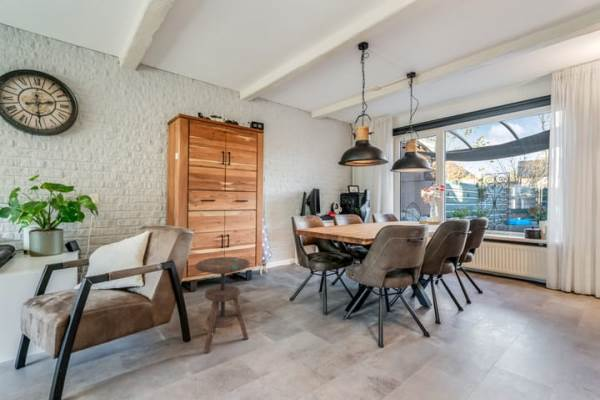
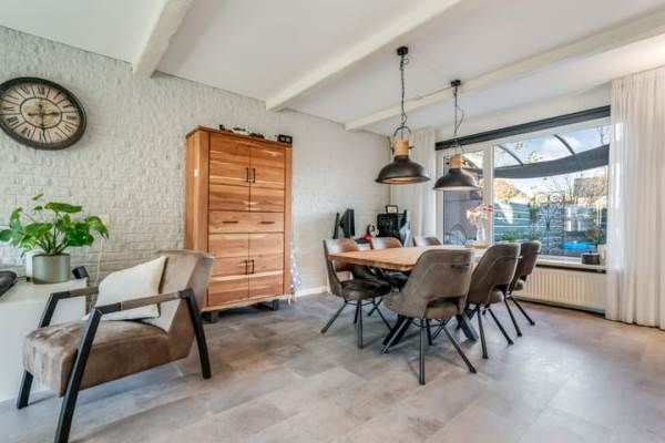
- side table [194,256,251,354]
